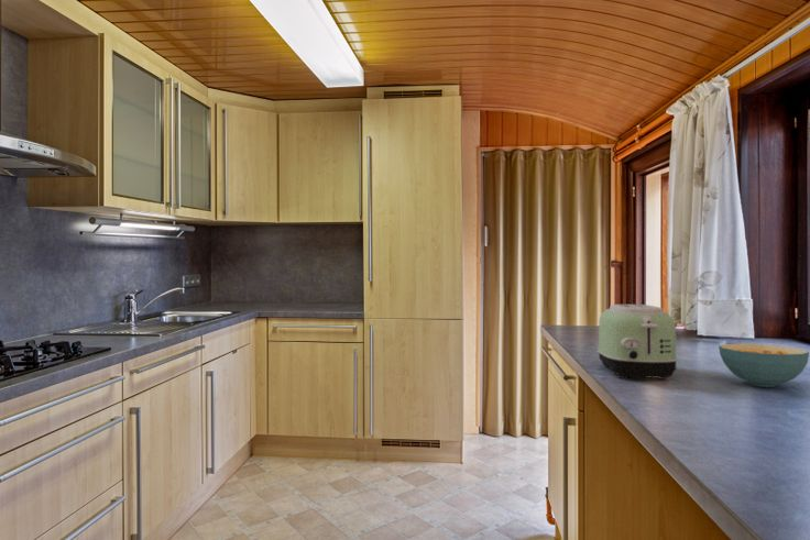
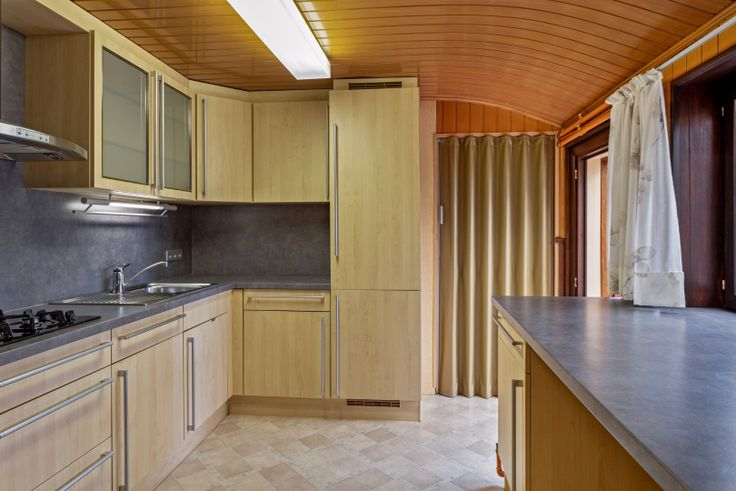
- toaster [596,304,679,381]
- cereal bowl [718,342,810,388]
